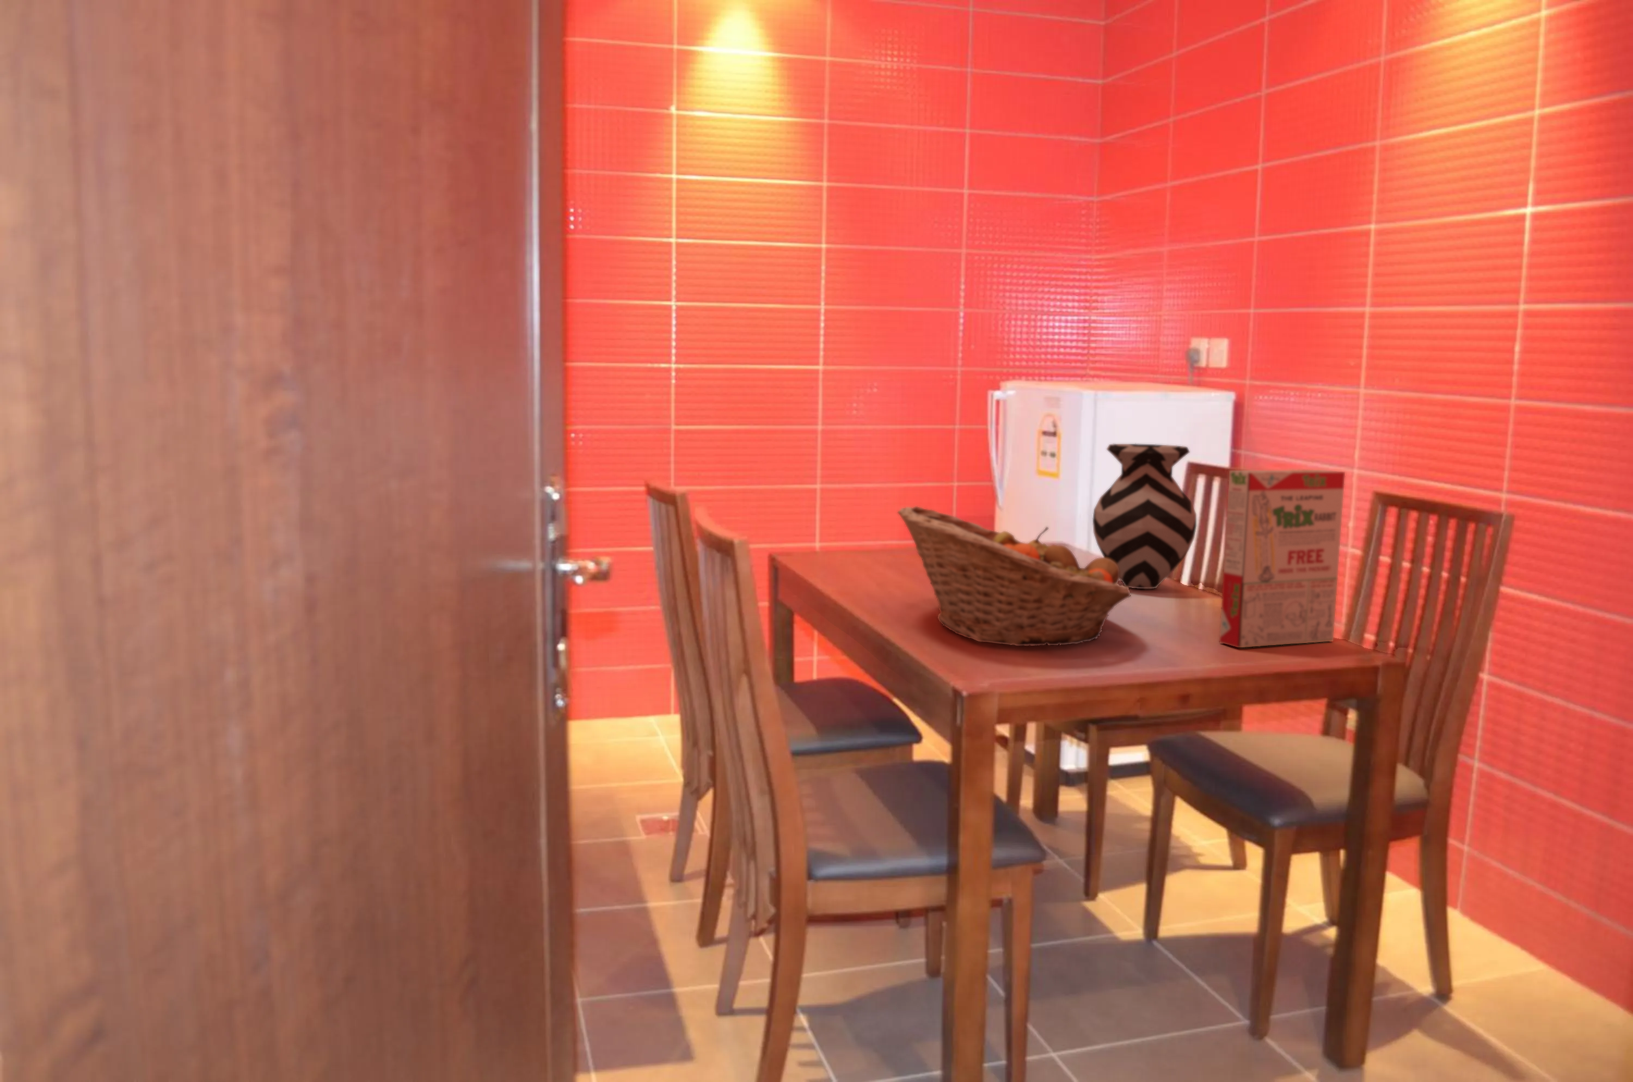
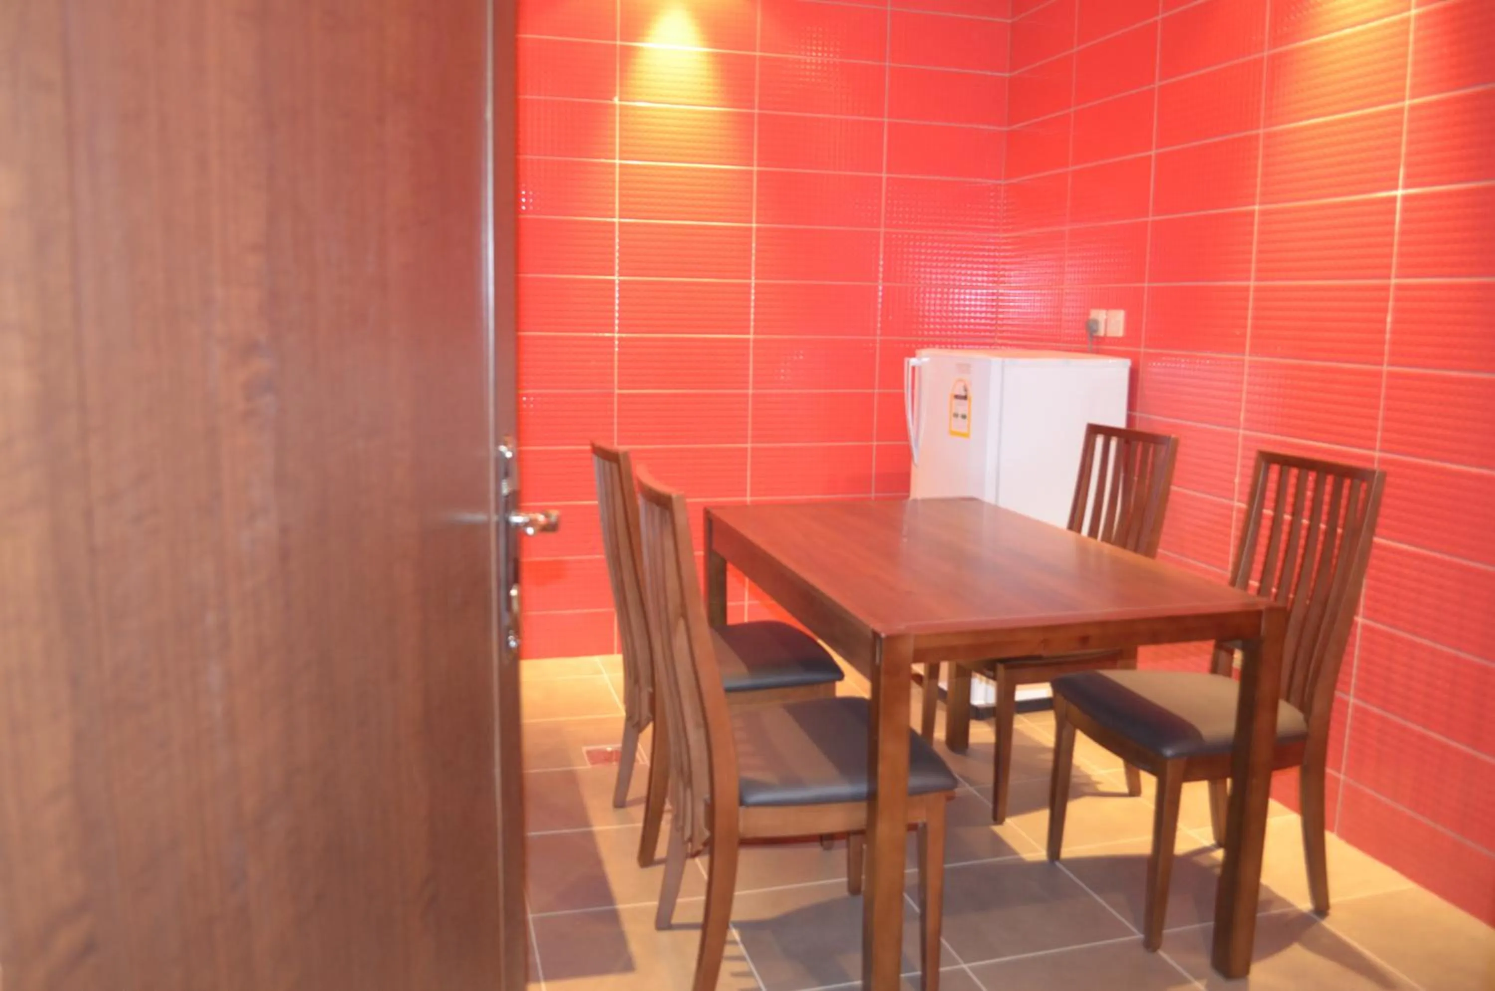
- vase [1092,443,1197,589]
- fruit basket [896,506,1132,646]
- cereal box [1219,470,1346,648]
